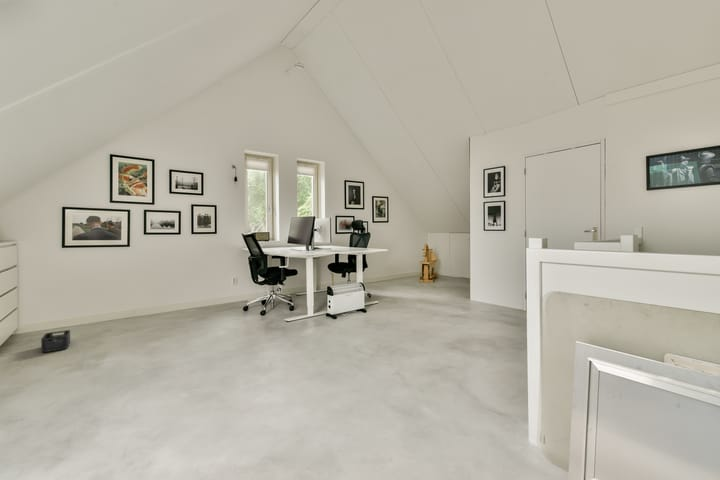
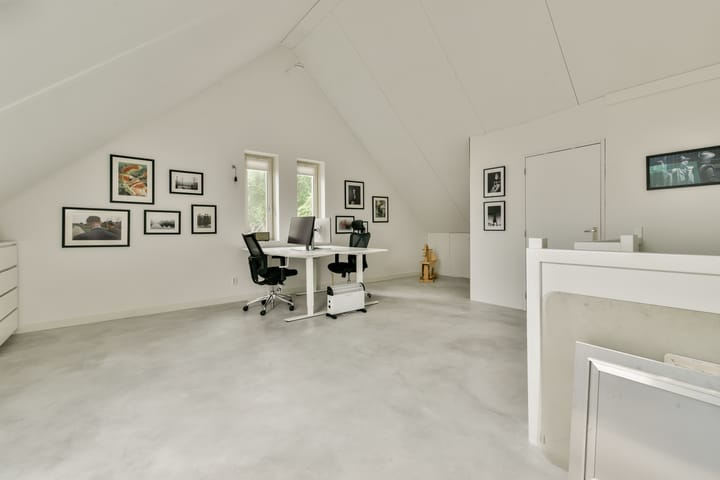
- storage bin [40,329,71,353]
